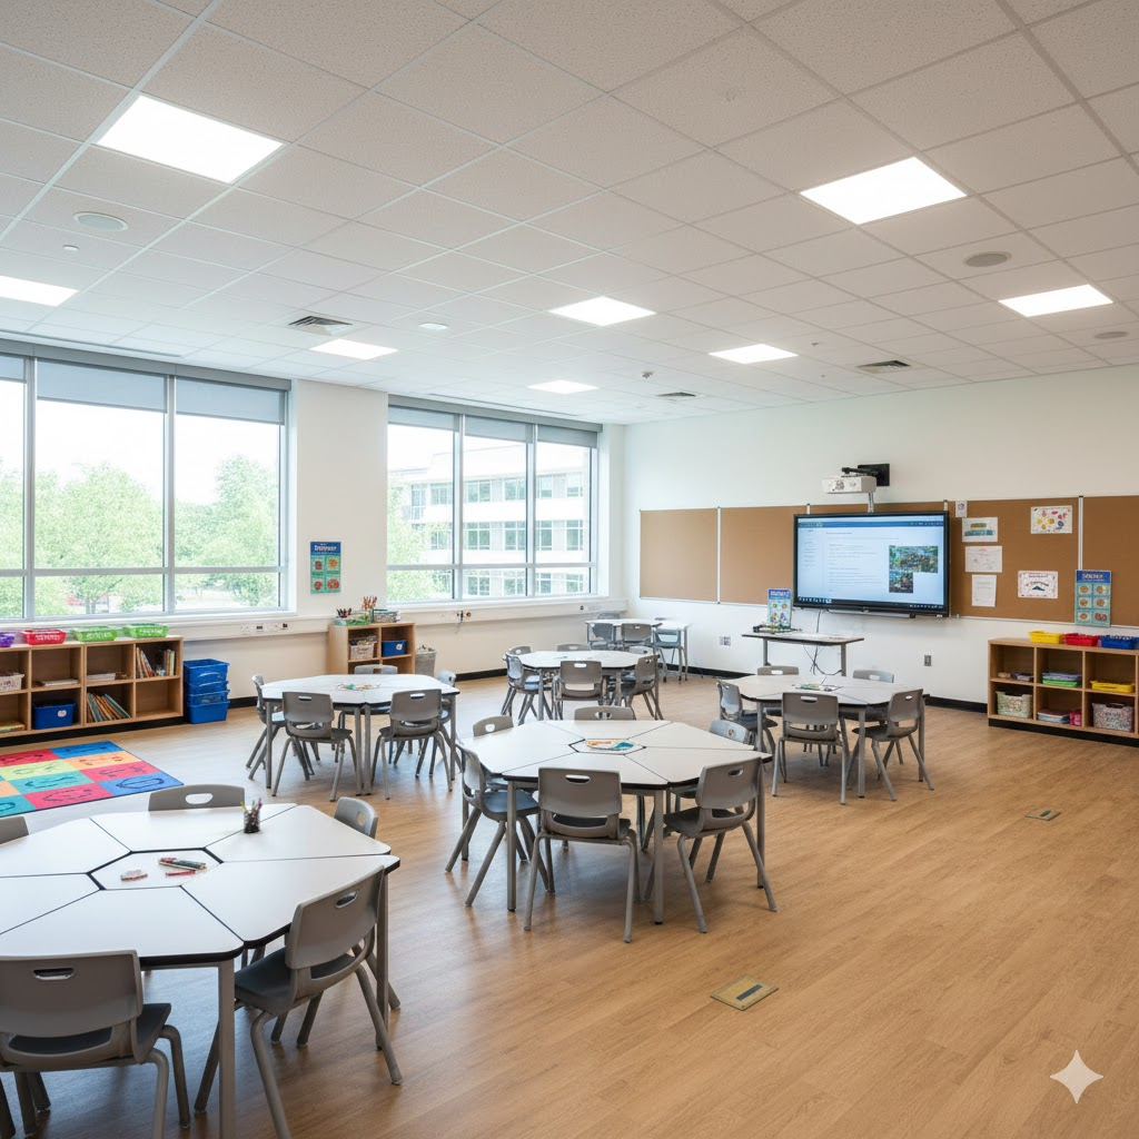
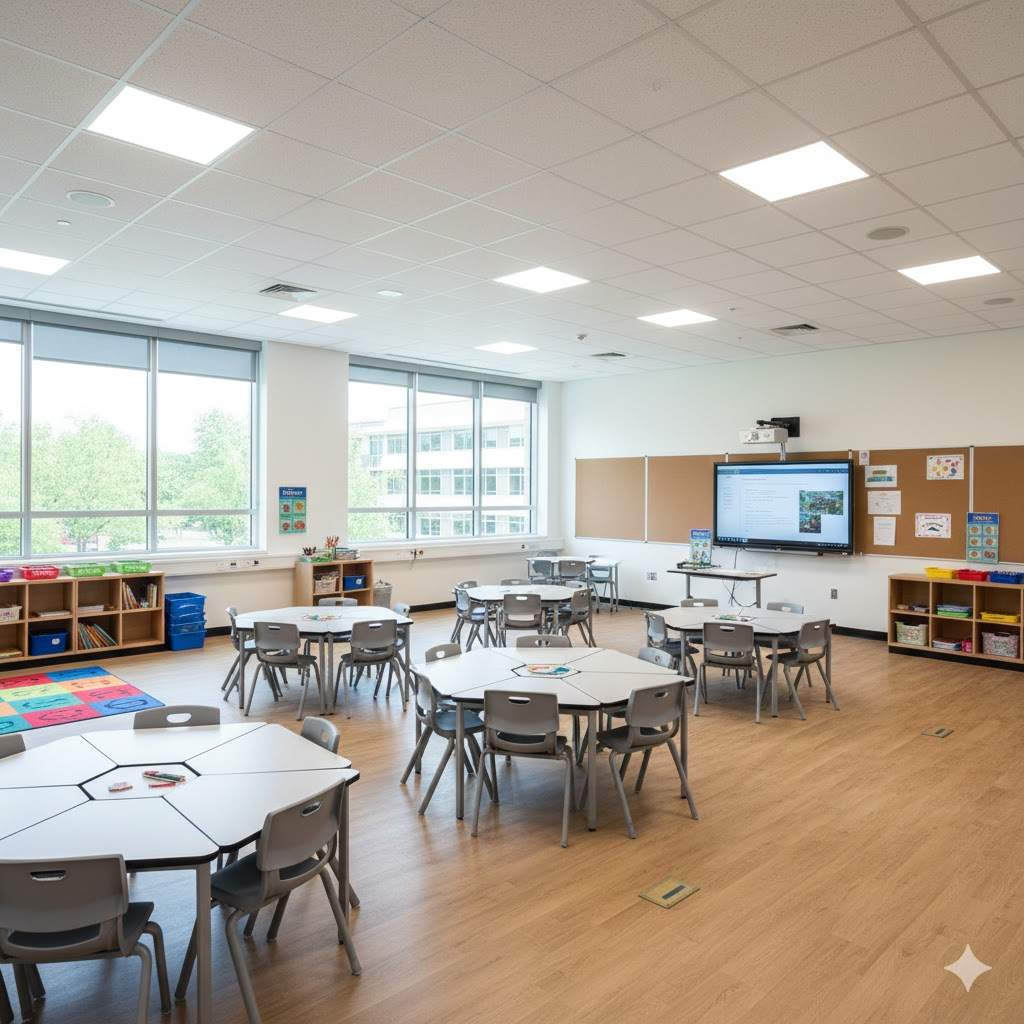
- pen holder [239,796,264,834]
